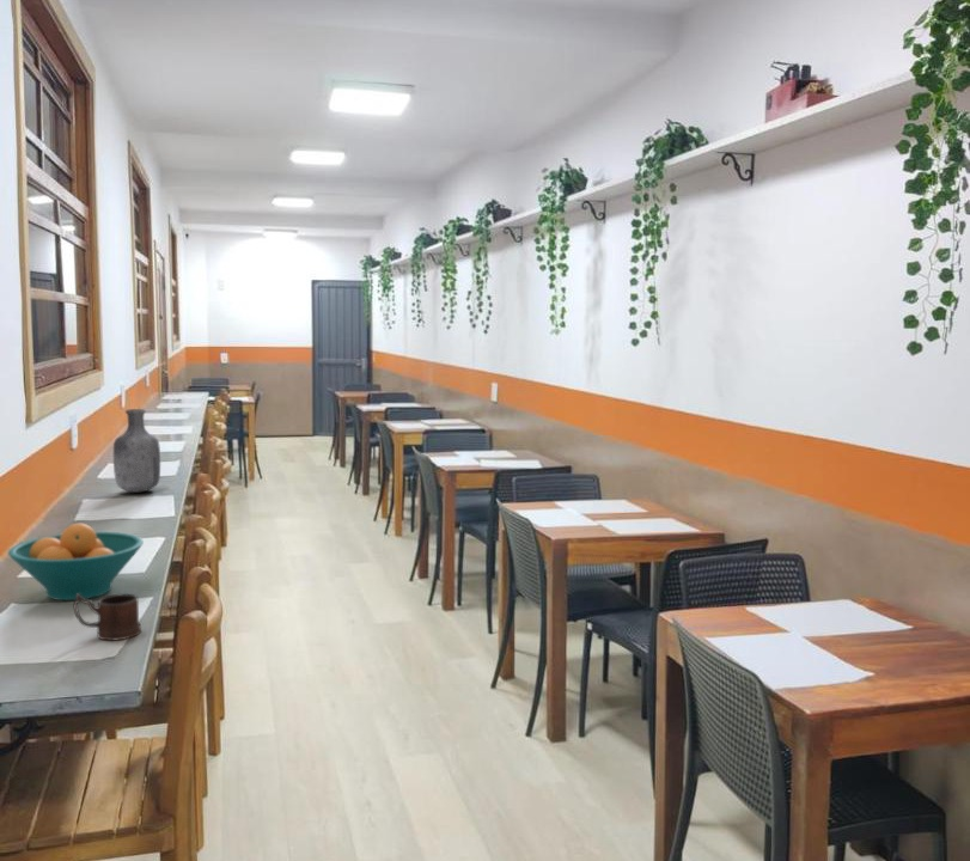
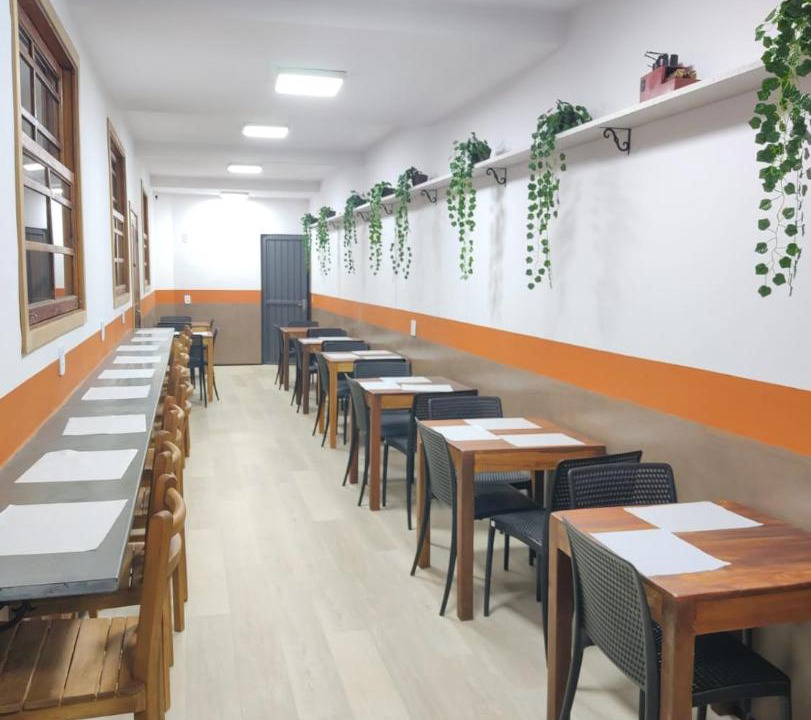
- fruit bowl [7,523,145,602]
- vase [112,408,161,494]
- mug [73,593,142,642]
